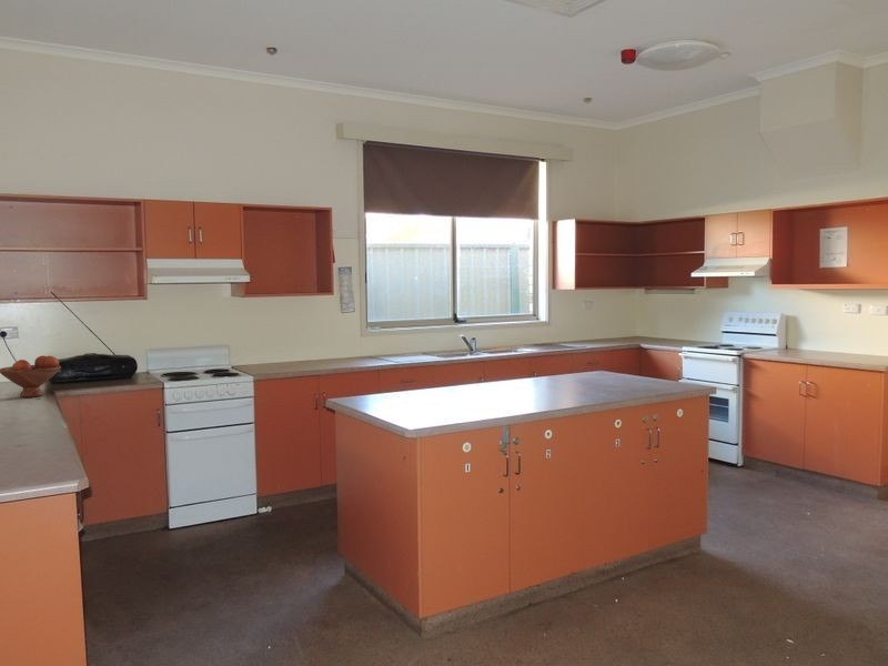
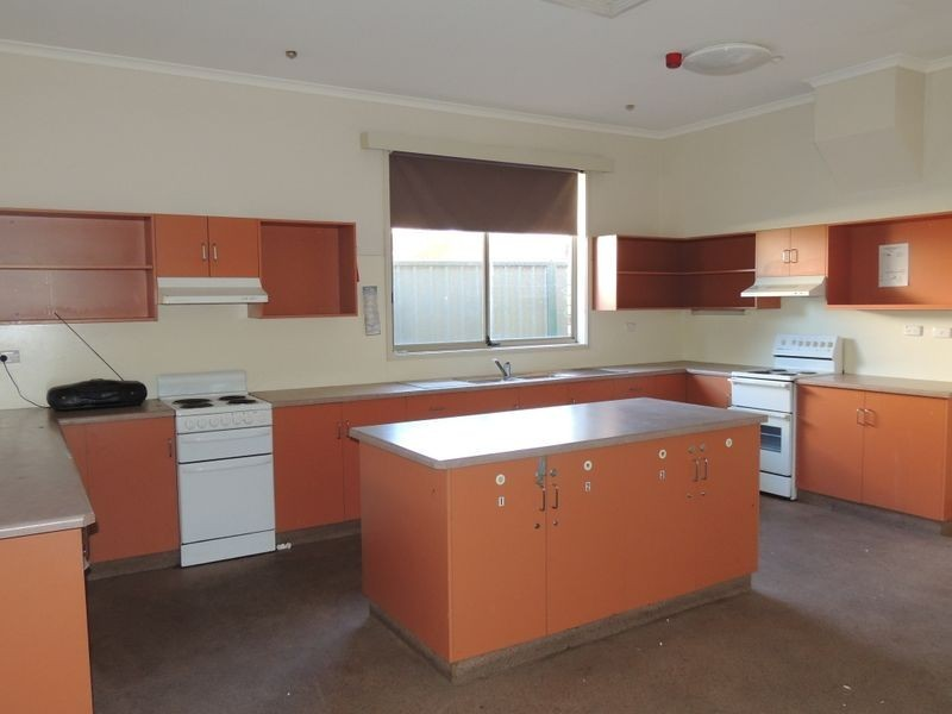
- fruit bowl [0,354,62,398]
